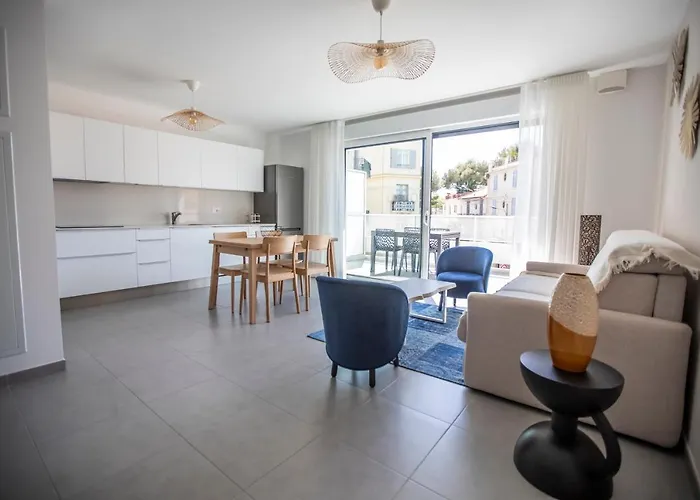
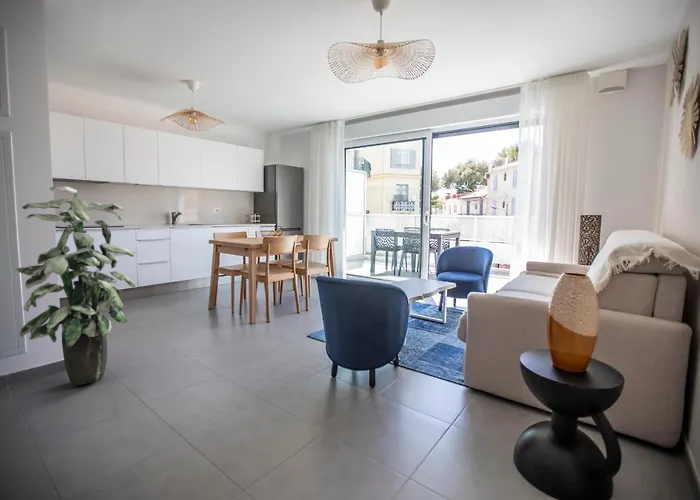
+ indoor plant [13,185,137,387]
